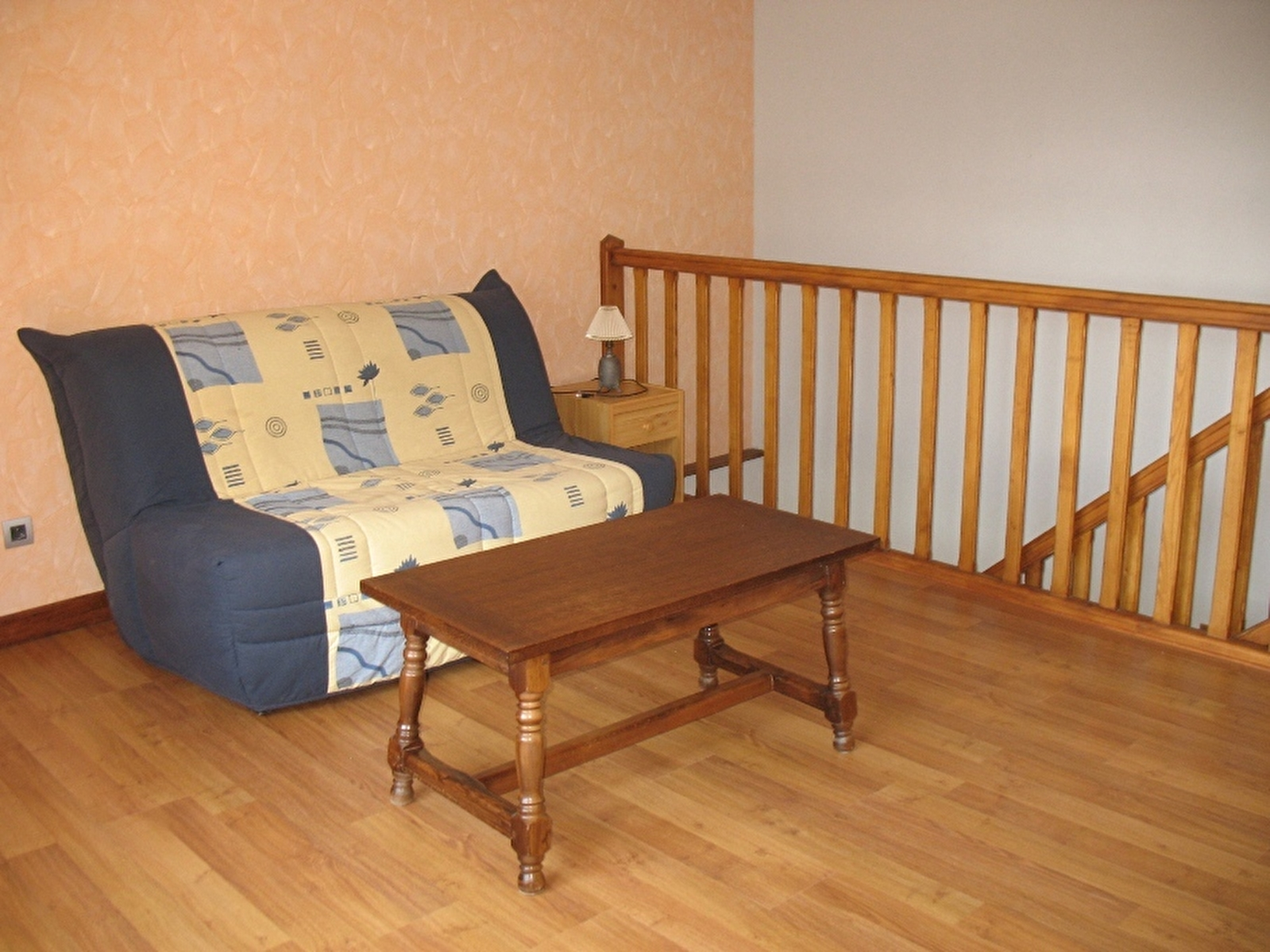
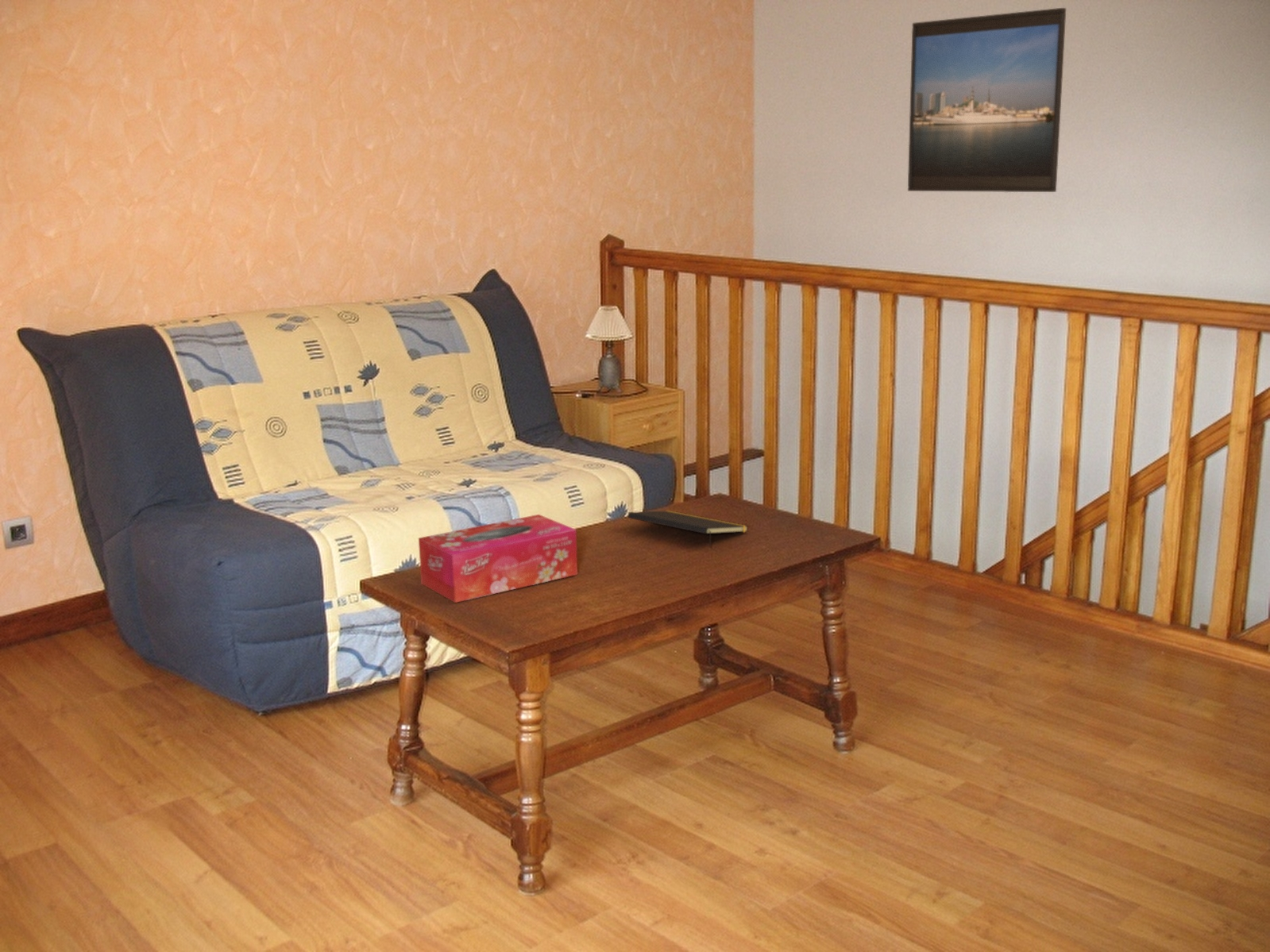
+ notepad [627,510,750,549]
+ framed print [907,7,1067,193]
+ tissue box [418,514,578,603]
